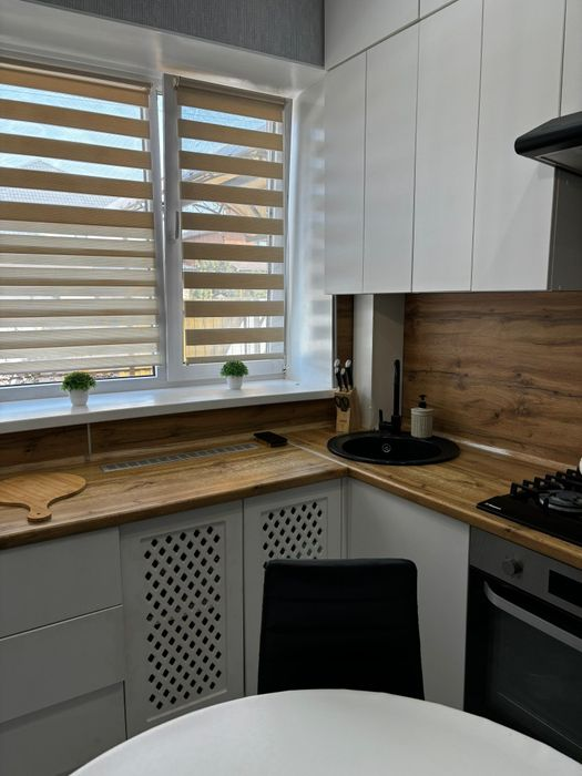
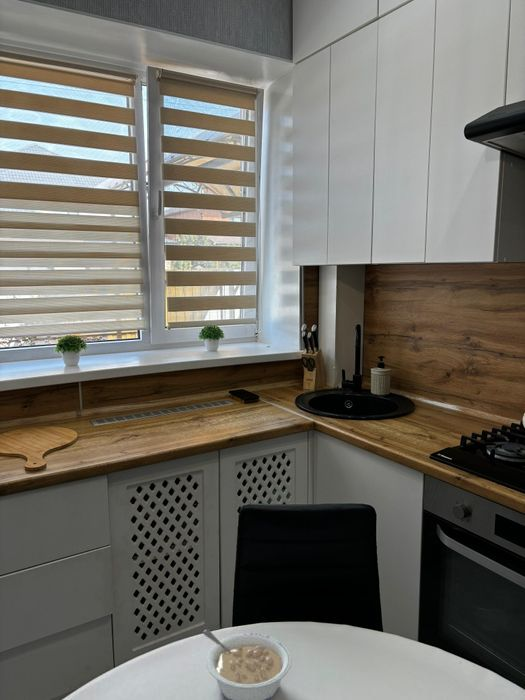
+ legume [202,628,292,700]
